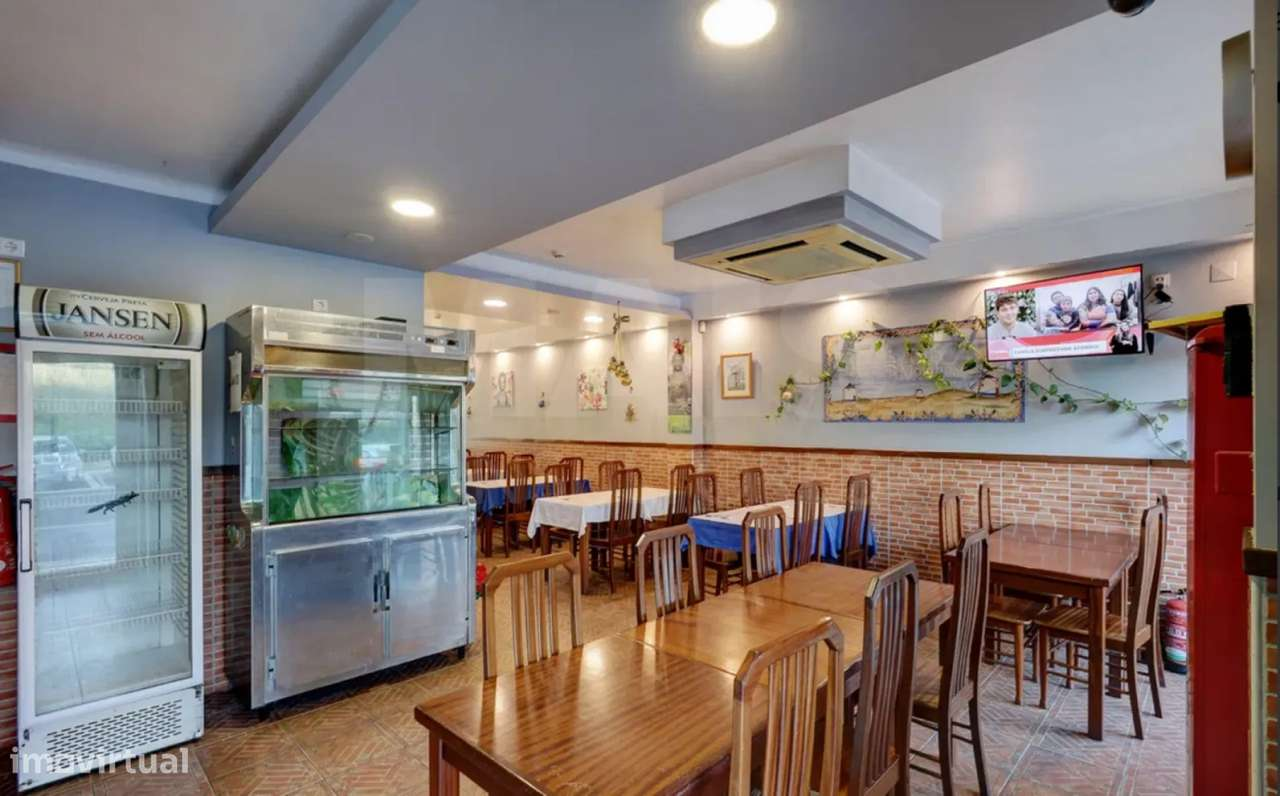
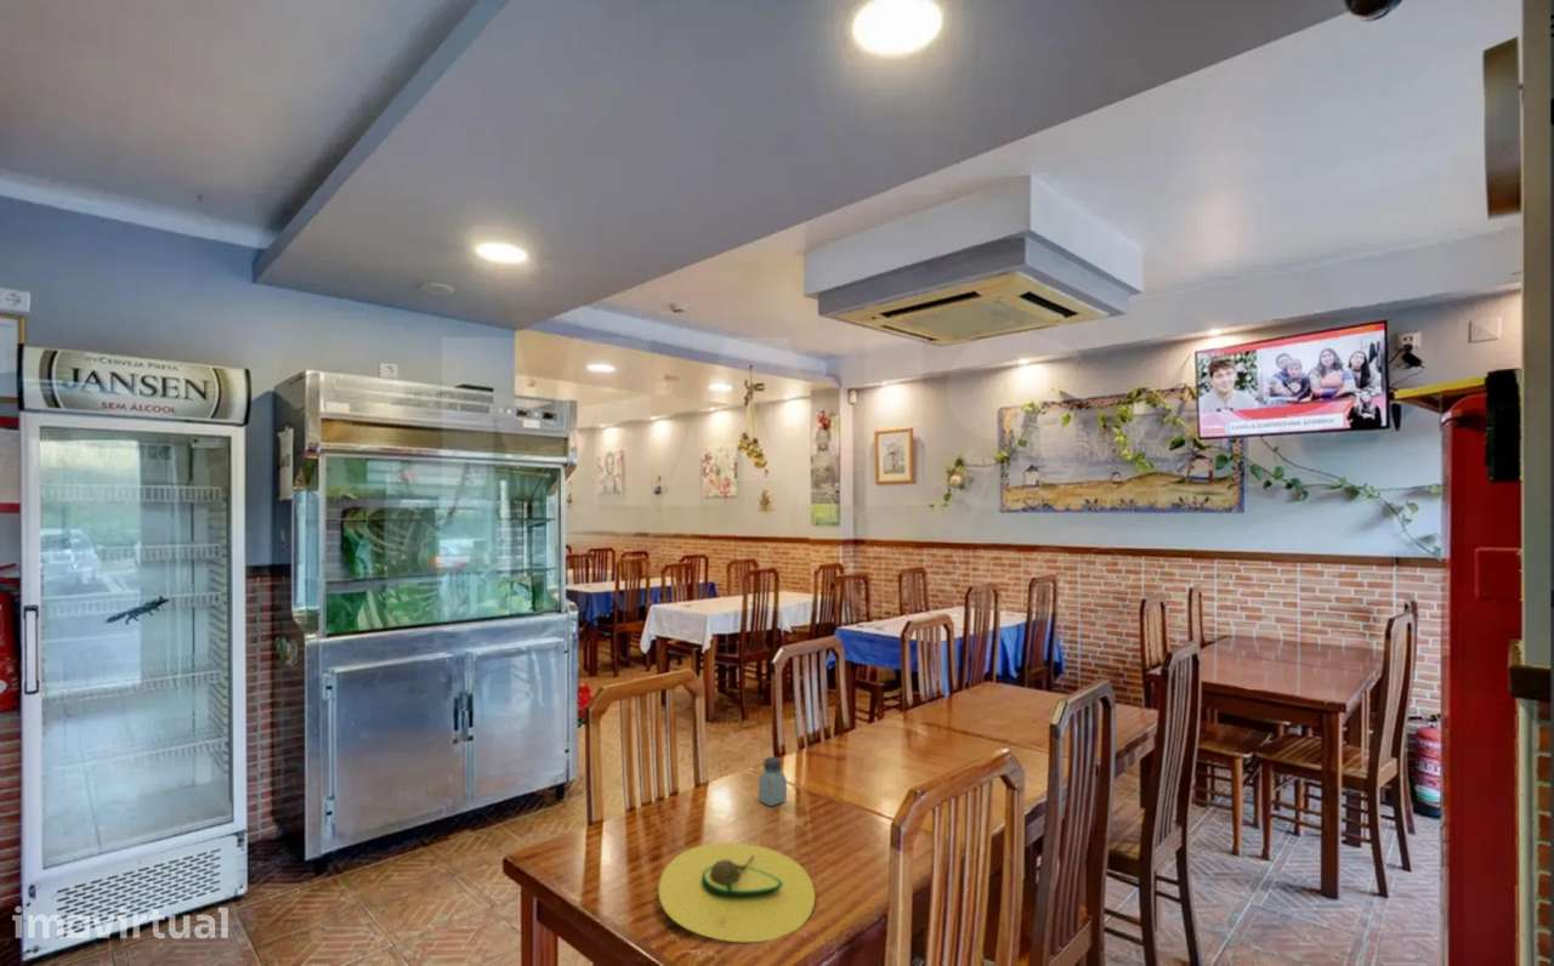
+ avocado [658,841,816,943]
+ saltshaker [758,756,788,807]
